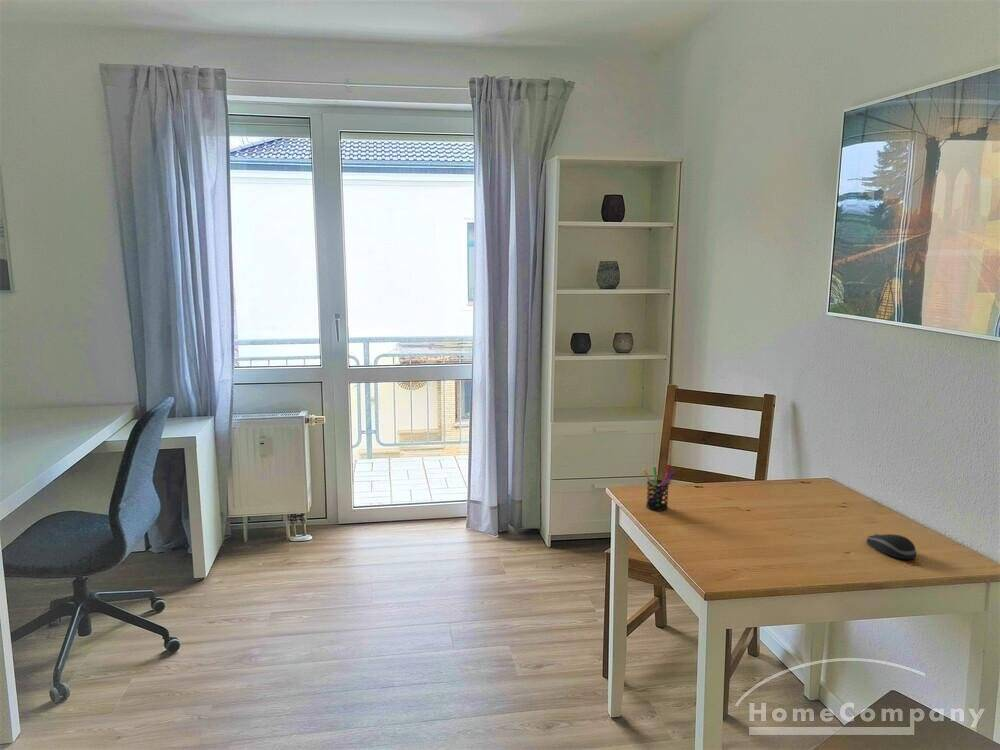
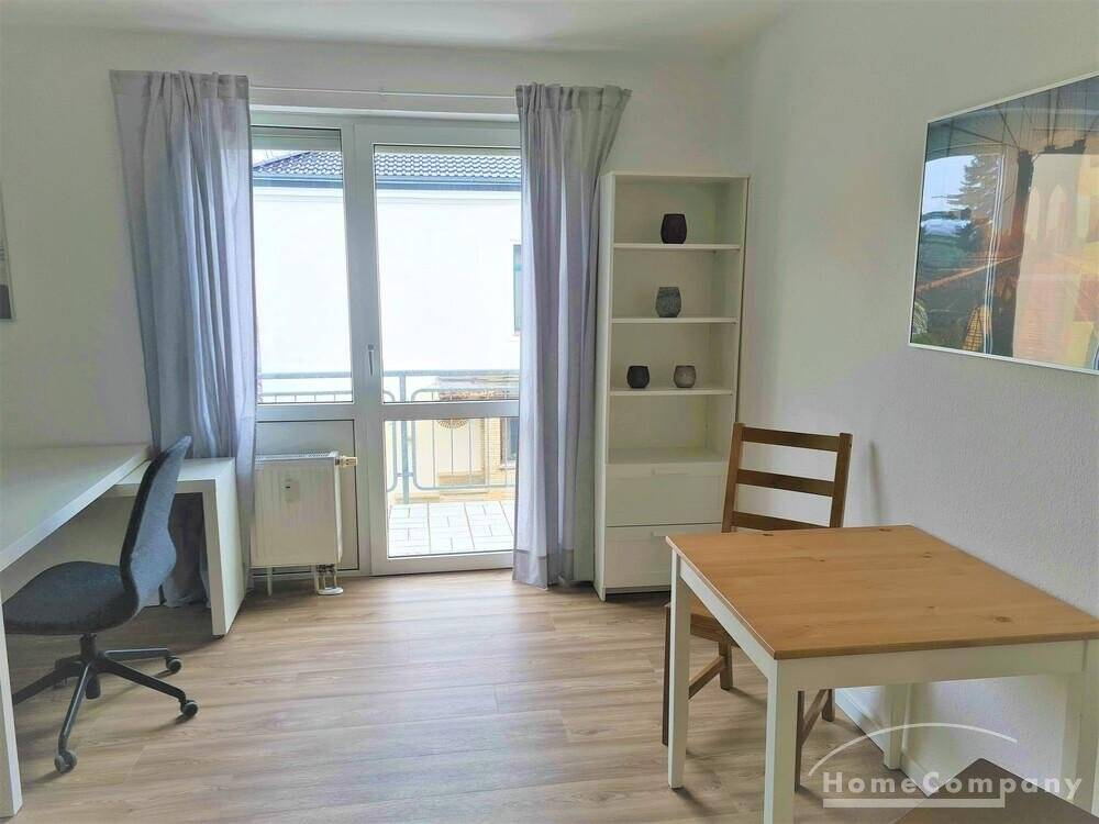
- computer mouse [866,533,917,560]
- pen holder [642,463,676,511]
